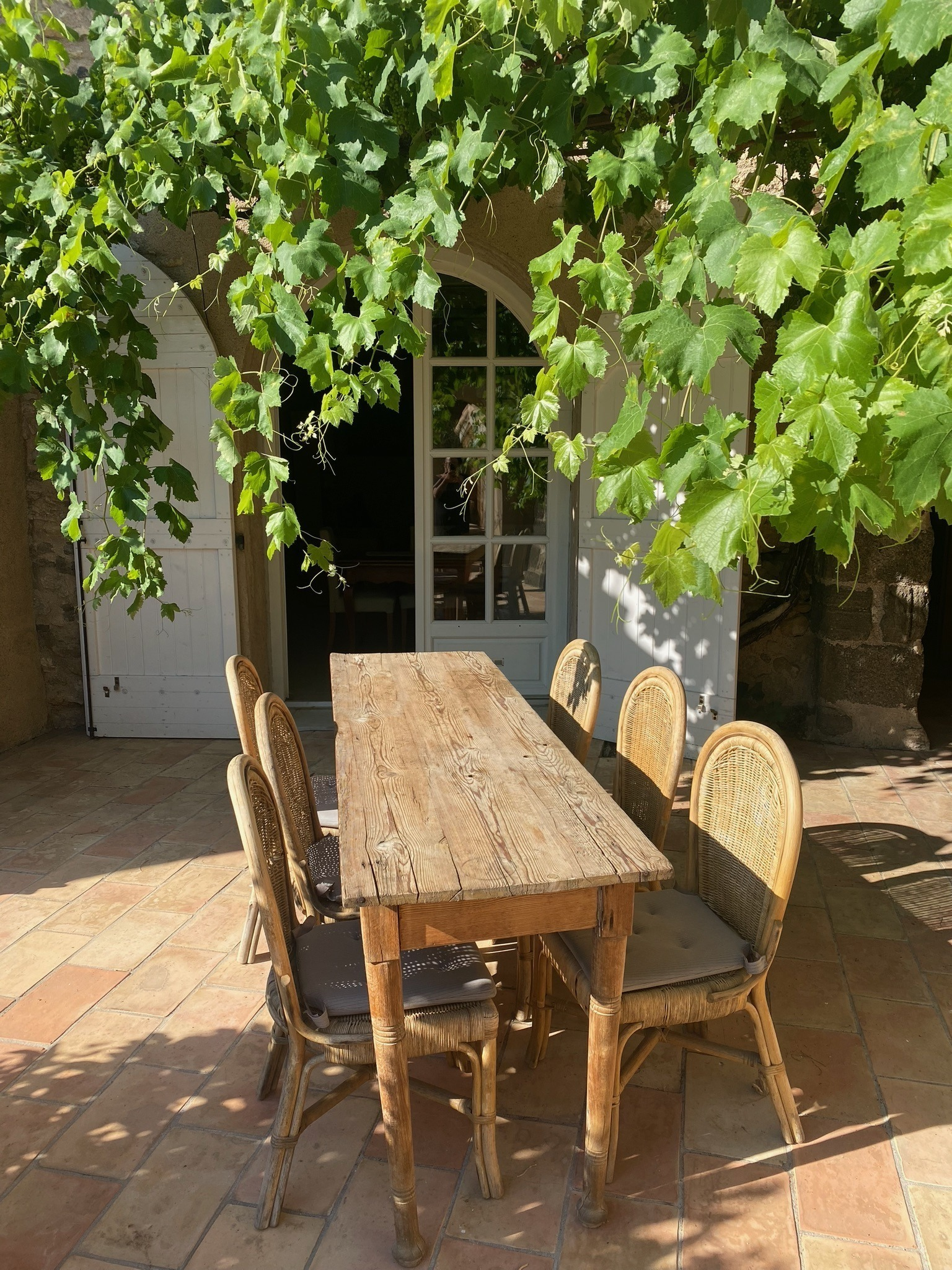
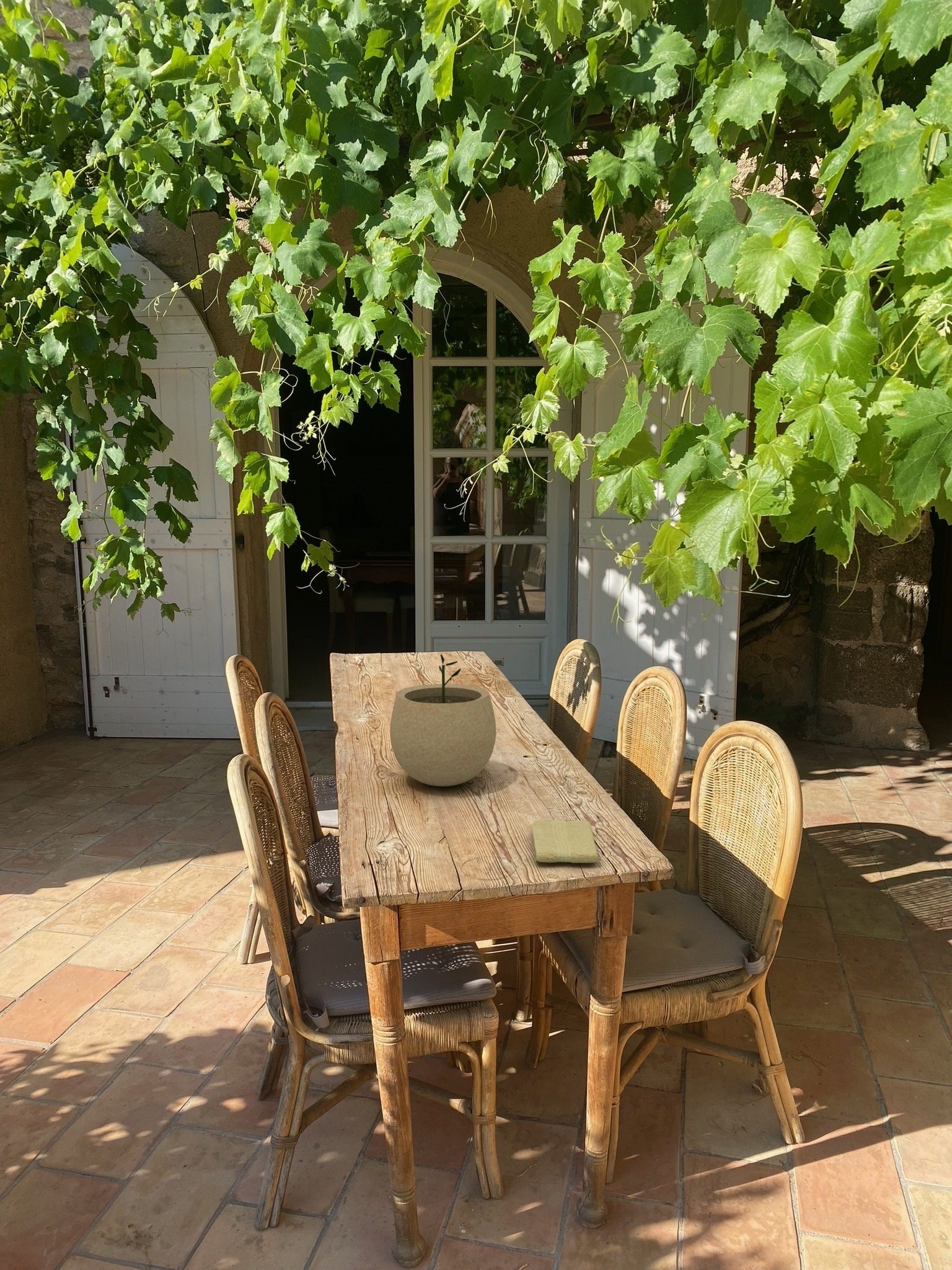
+ washcloth [532,819,599,864]
+ plant pot [389,654,496,787]
